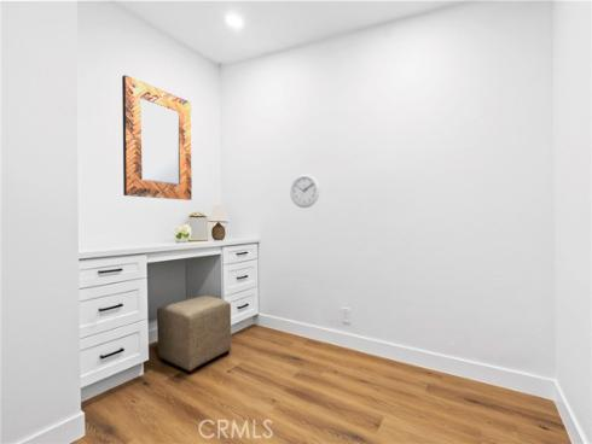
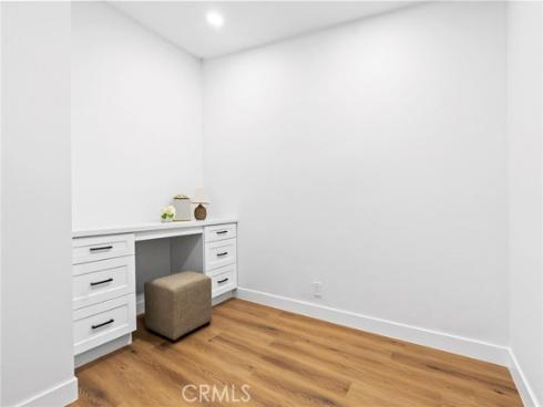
- home mirror [121,74,193,201]
- wall clock [289,173,321,209]
